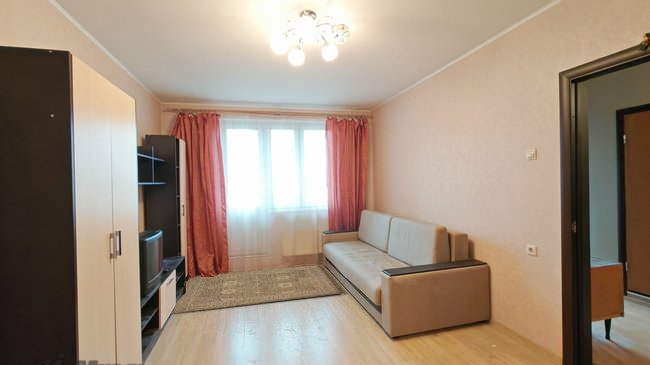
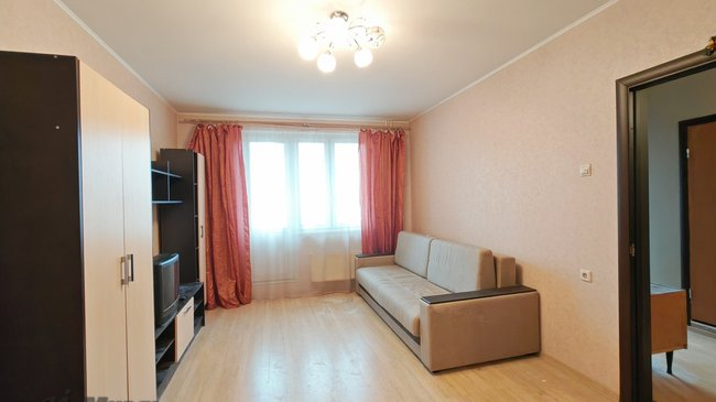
- rug [171,263,348,315]
